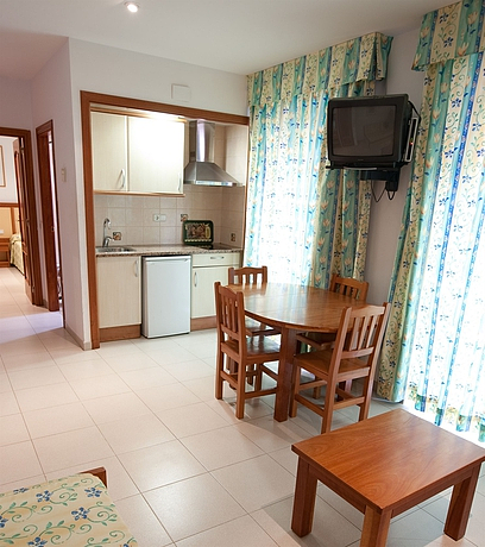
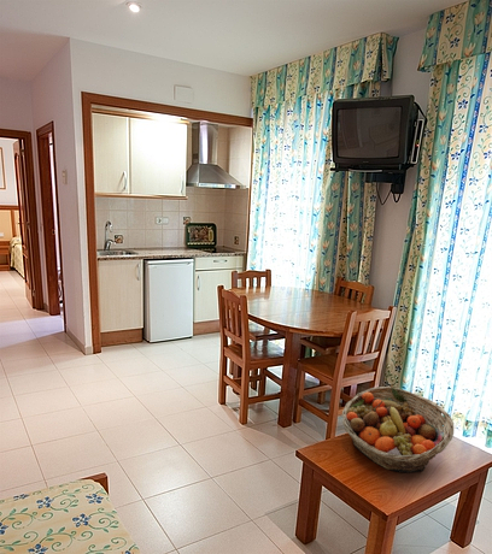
+ fruit basket [341,385,455,473]
